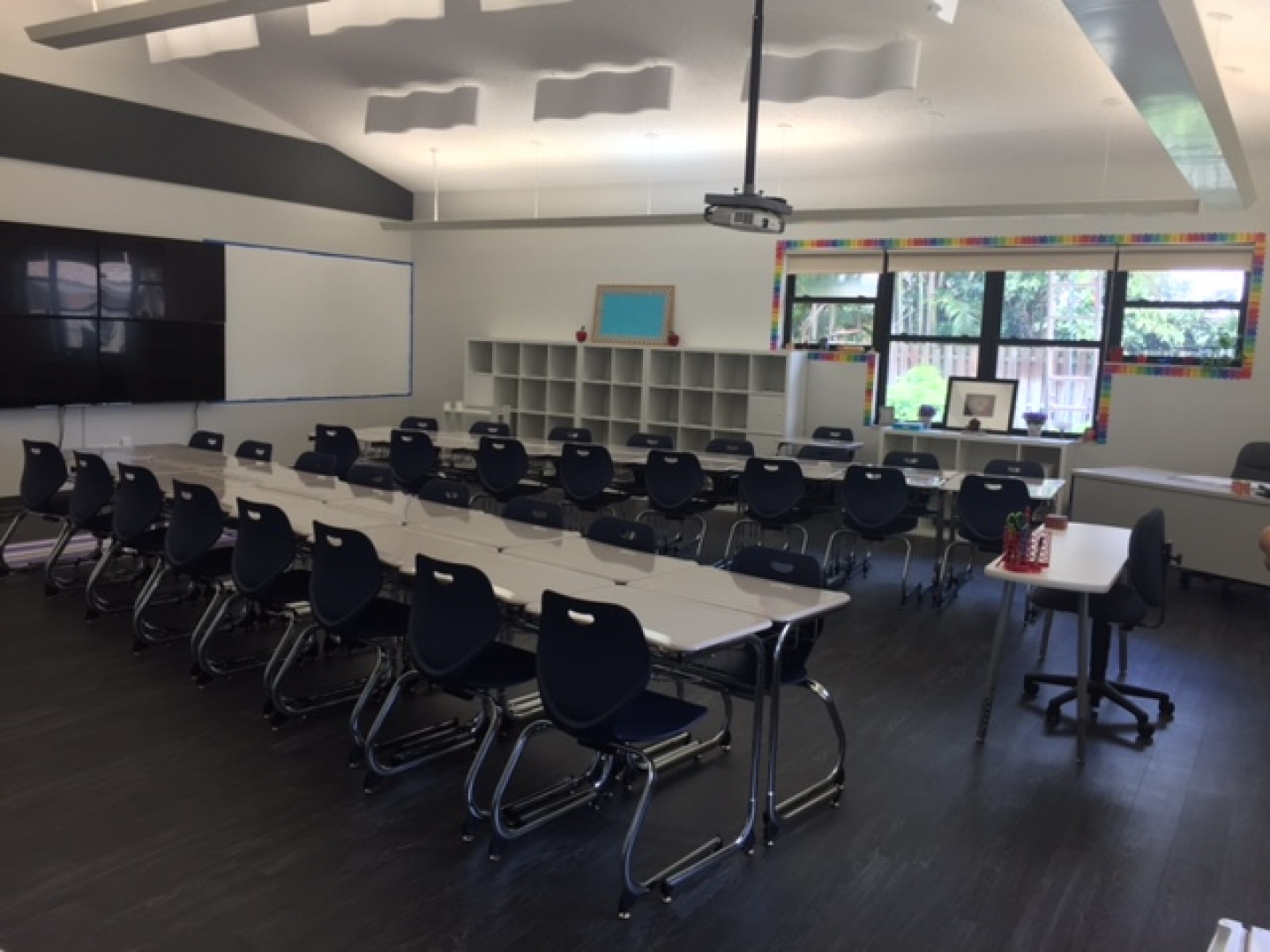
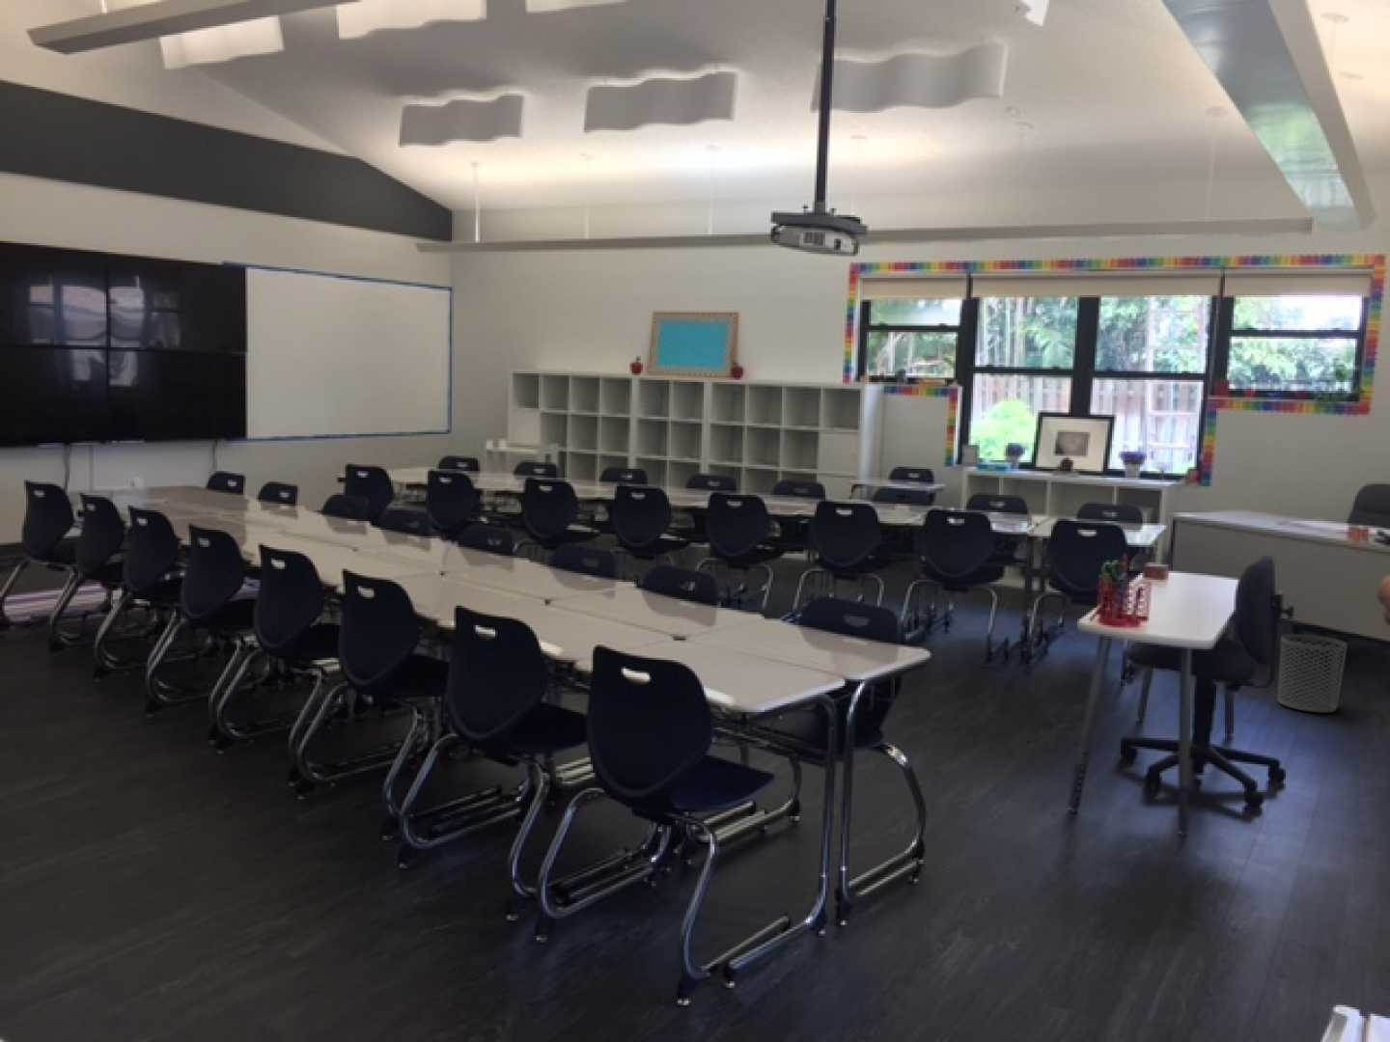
+ waste bin [1277,633,1348,714]
